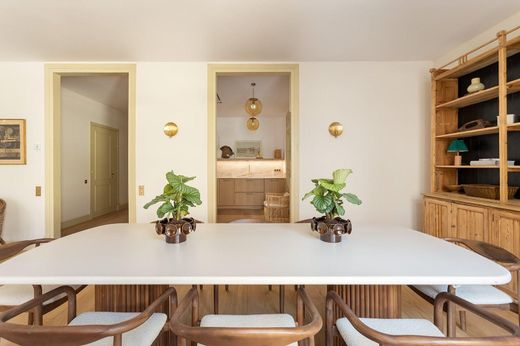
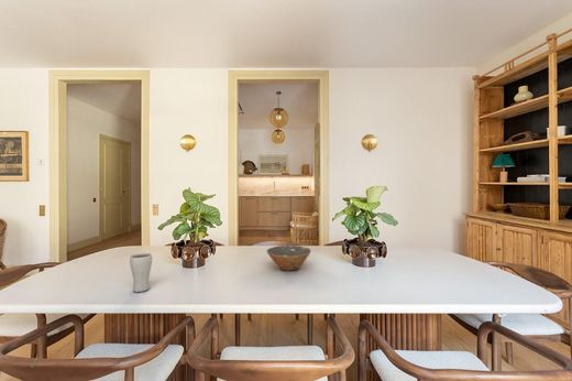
+ drinking glass [129,252,153,293]
+ bowl [265,244,312,272]
